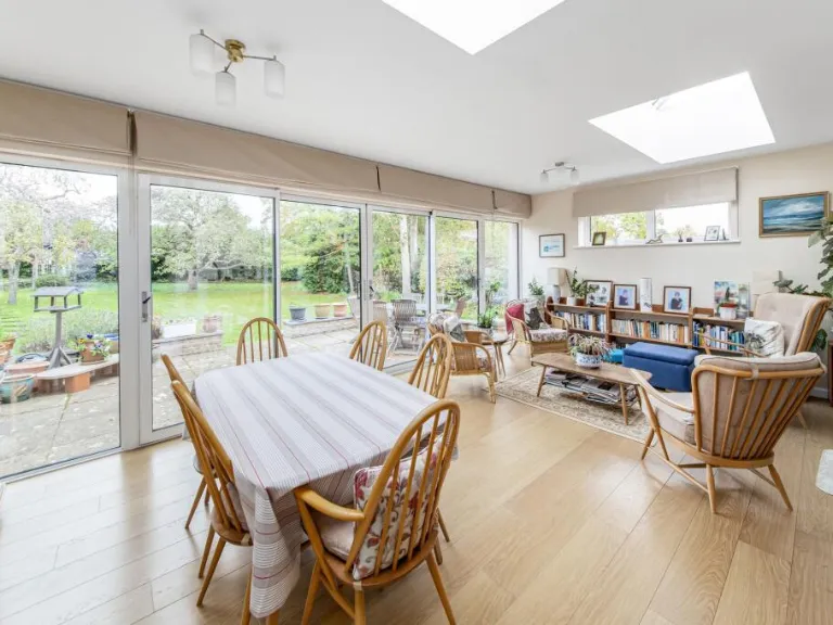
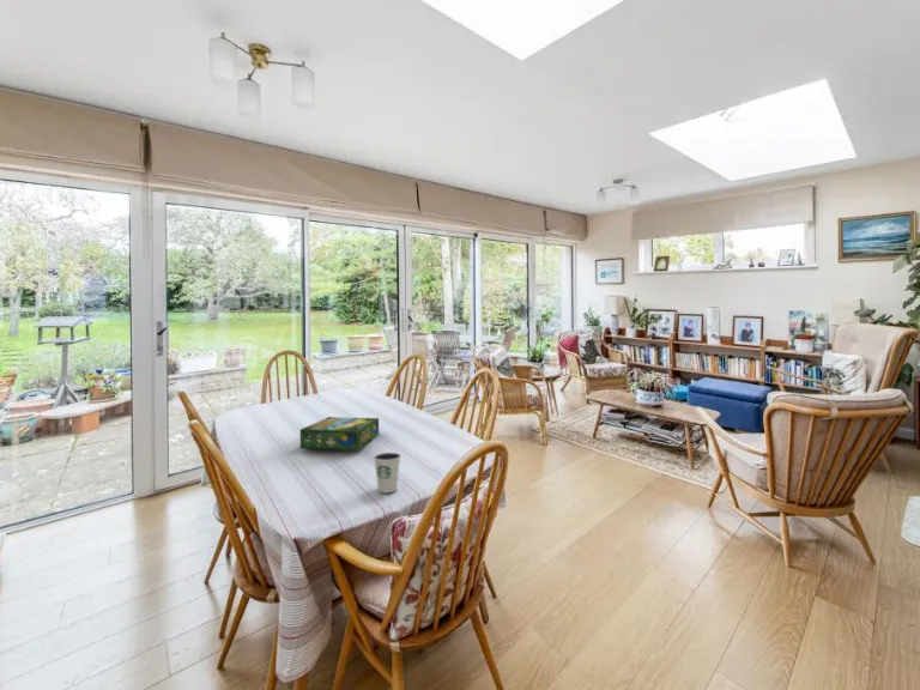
+ dixie cup [373,452,401,494]
+ board game [299,416,380,452]
